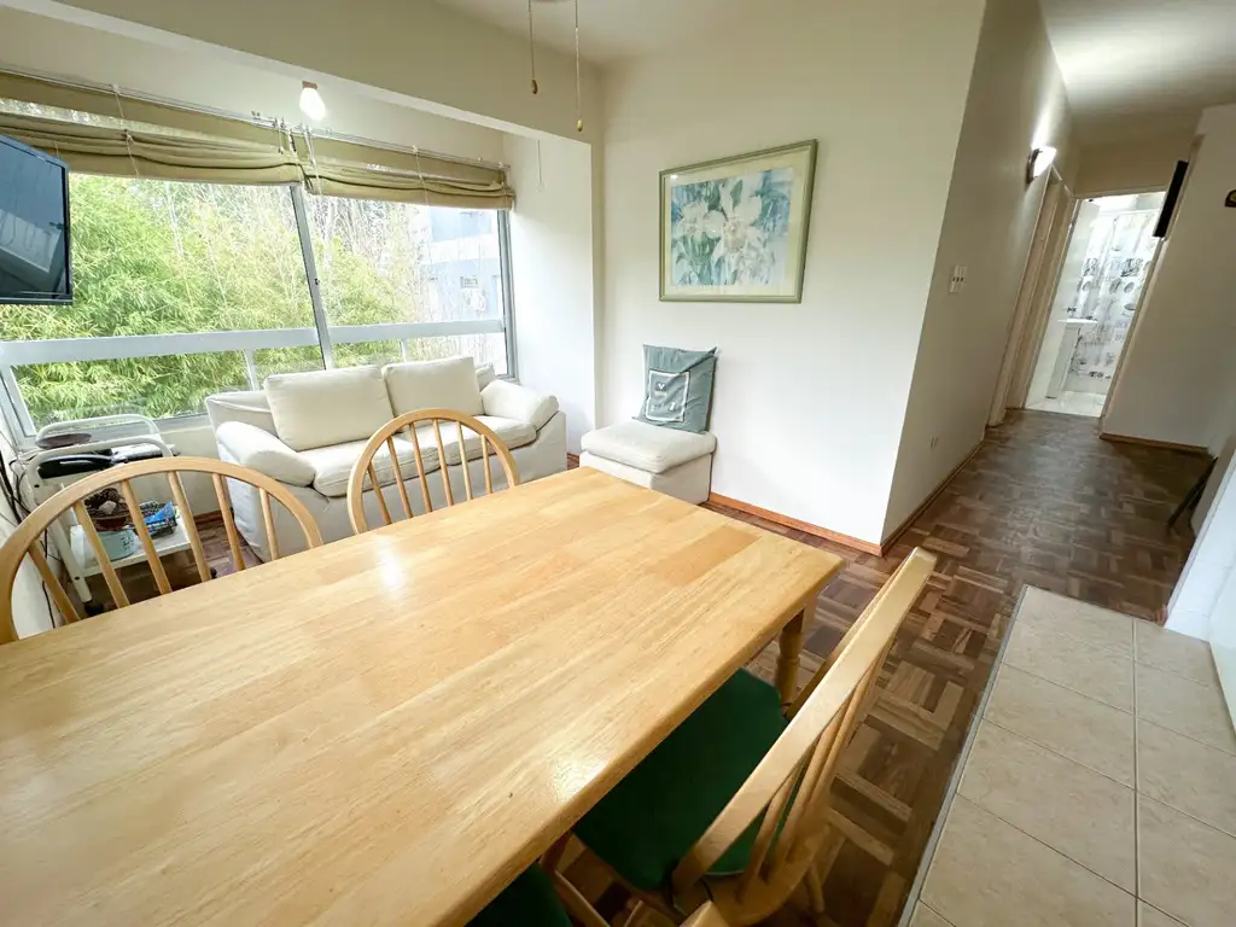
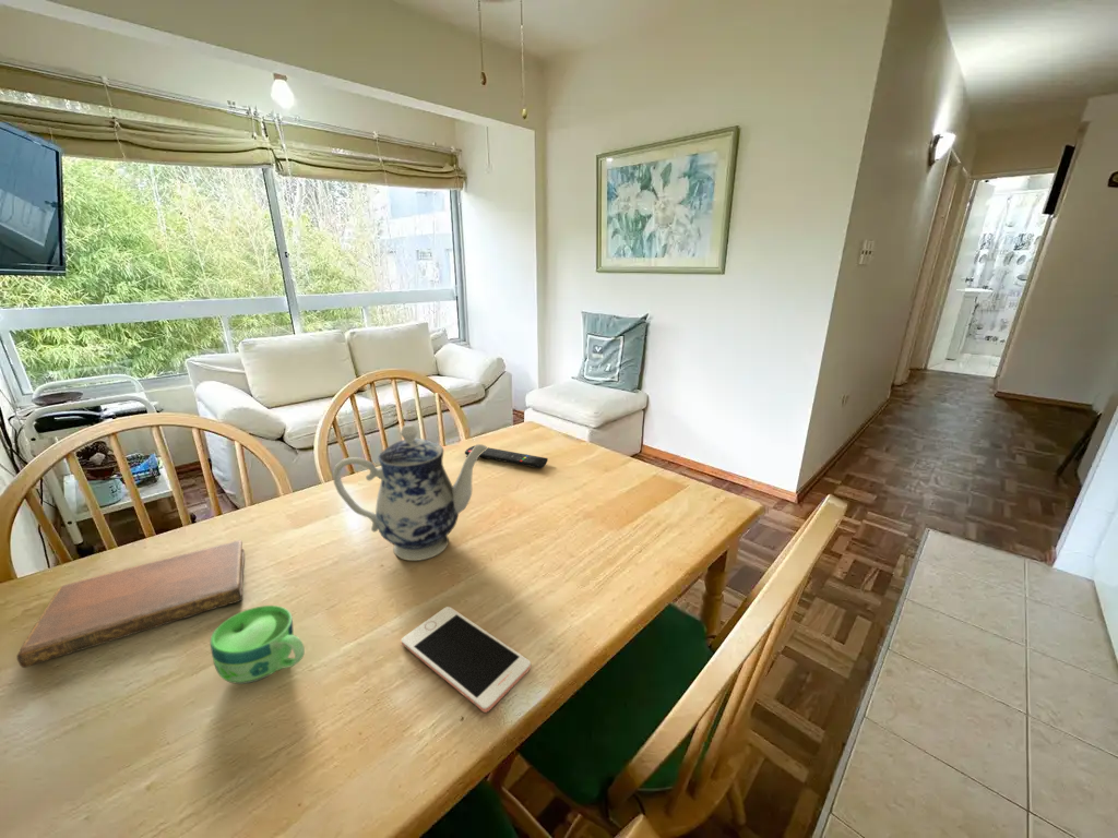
+ remote control [464,445,549,469]
+ teapot [332,423,488,562]
+ notebook [15,539,246,669]
+ cup [210,604,306,685]
+ cell phone [400,606,532,714]
